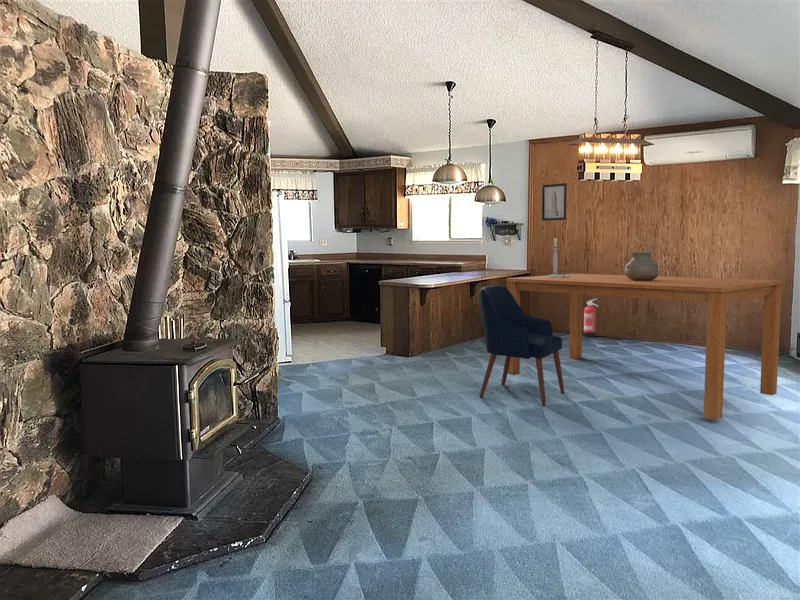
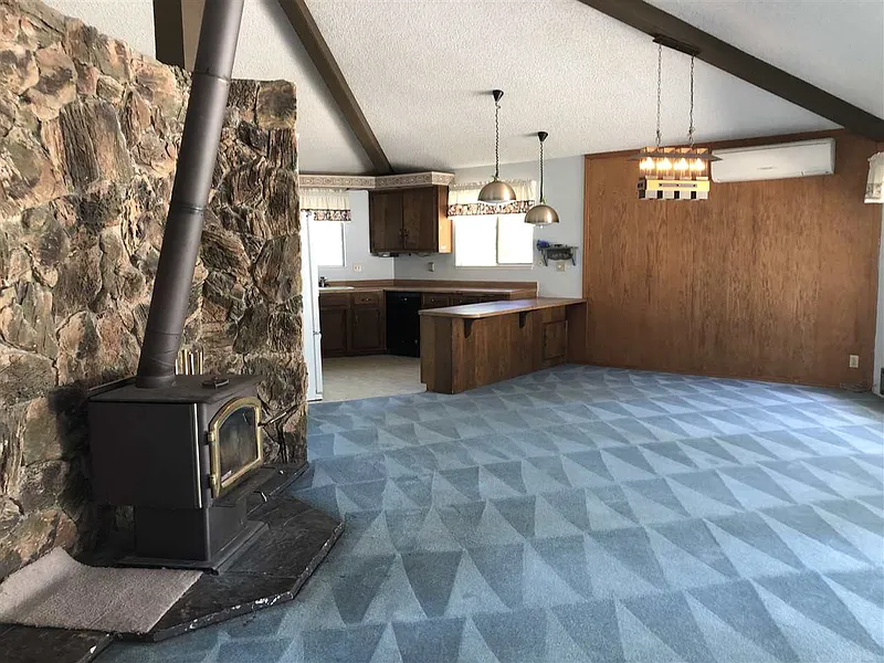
- fire extinguisher [582,297,599,338]
- wall art [541,182,568,222]
- vase [624,251,660,281]
- candlestick [548,237,574,278]
- dining table [506,273,783,421]
- chair [478,284,565,407]
